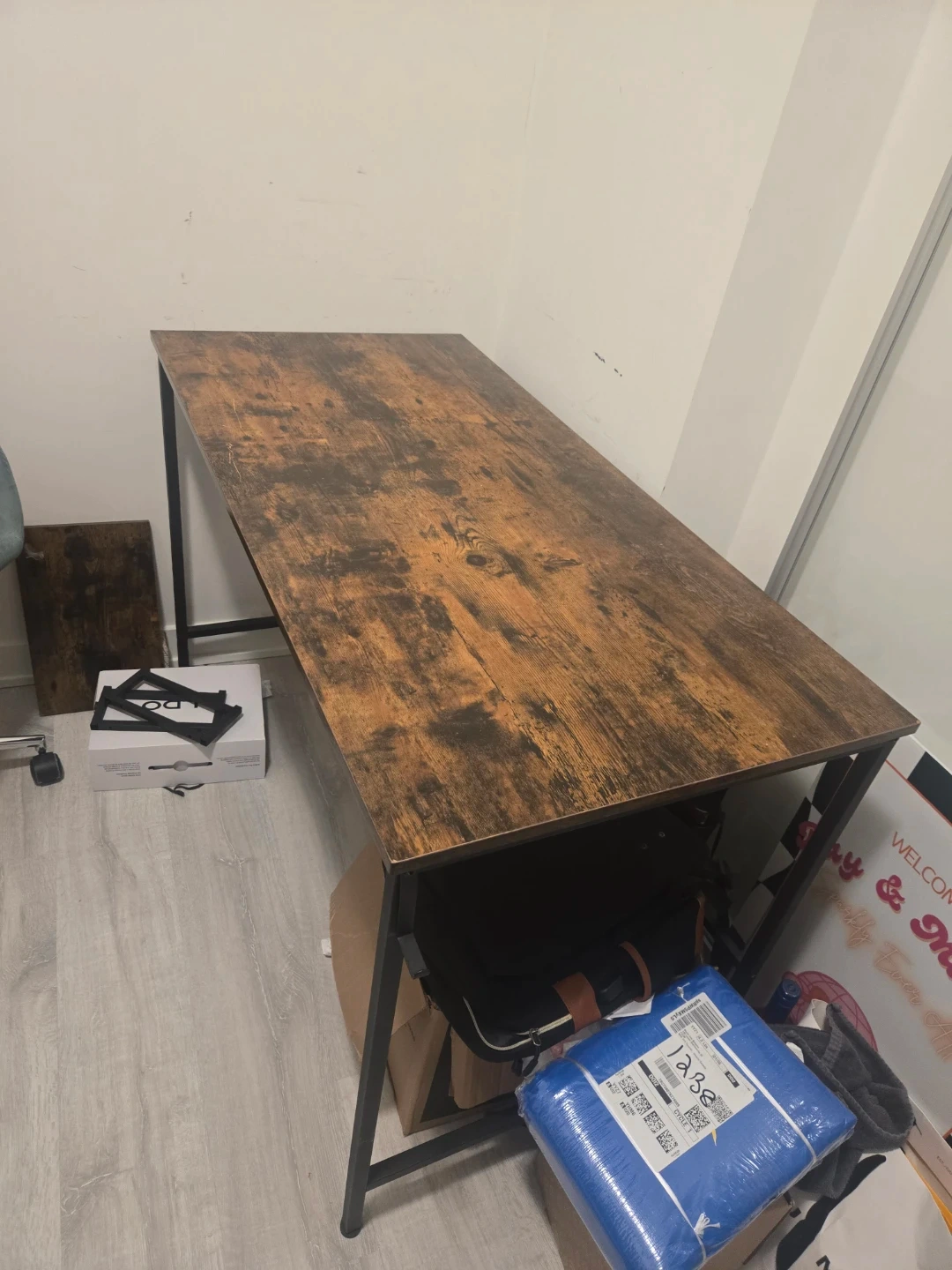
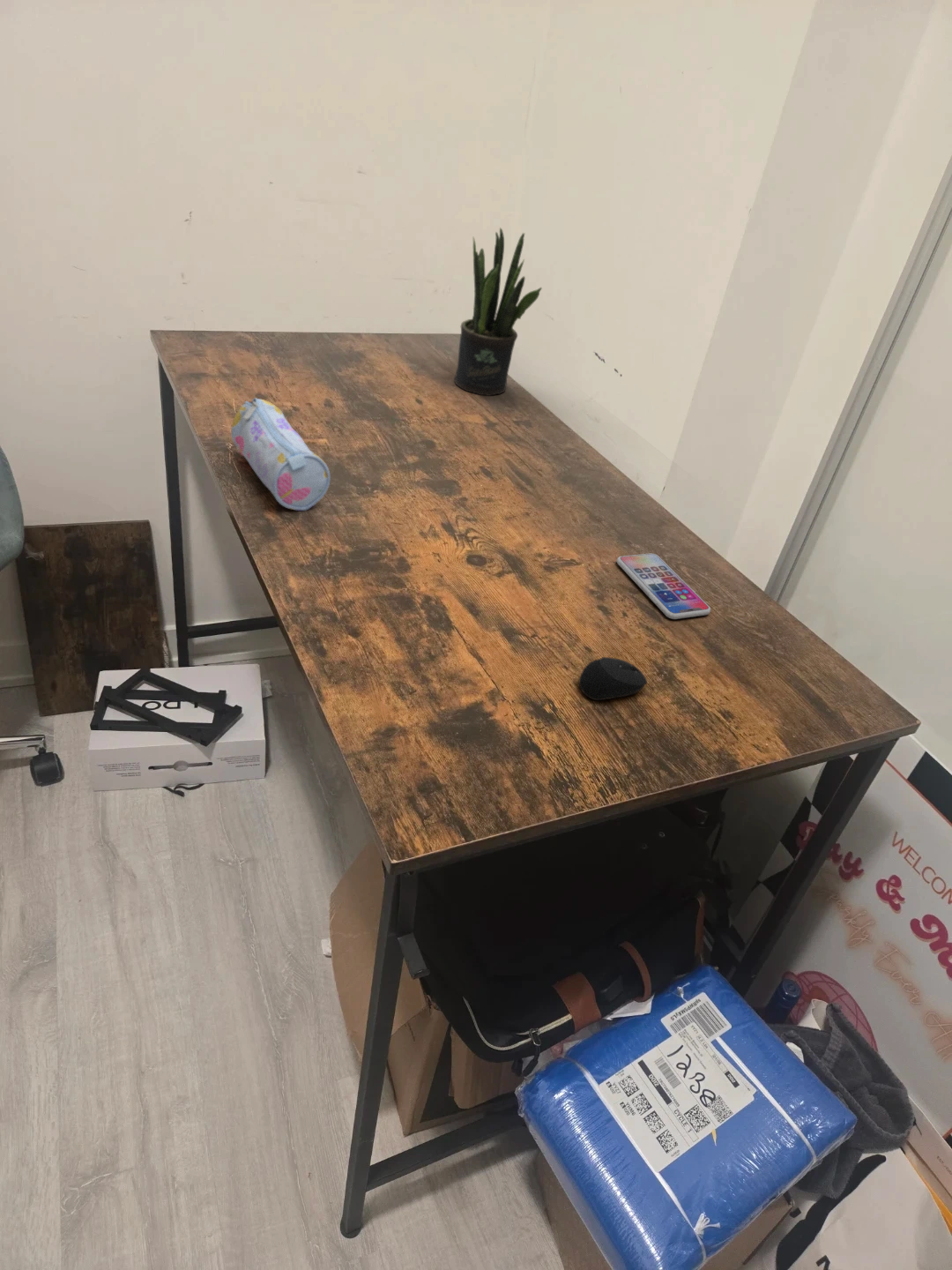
+ pencil case [230,397,331,512]
+ computer mouse [578,656,648,701]
+ potted plant [454,228,543,397]
+ smartphone [616,552,711,620]
